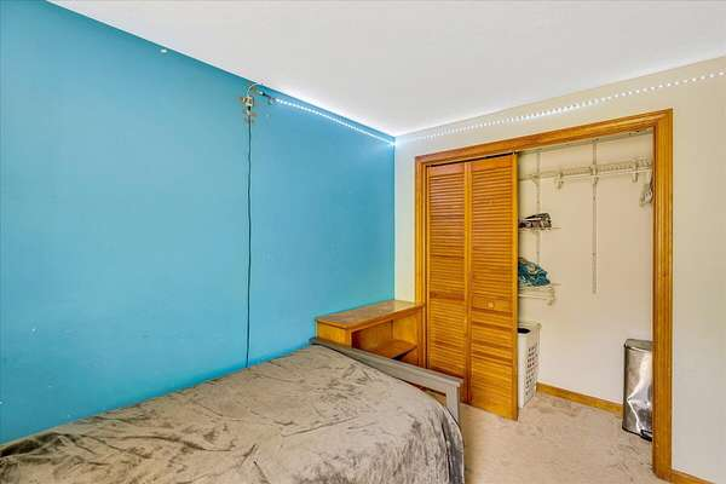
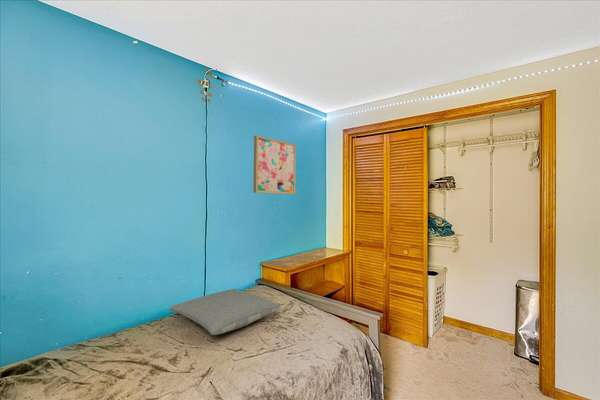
+ pillow [168,288,281,336]
+ wall art [252,134,297,195]
